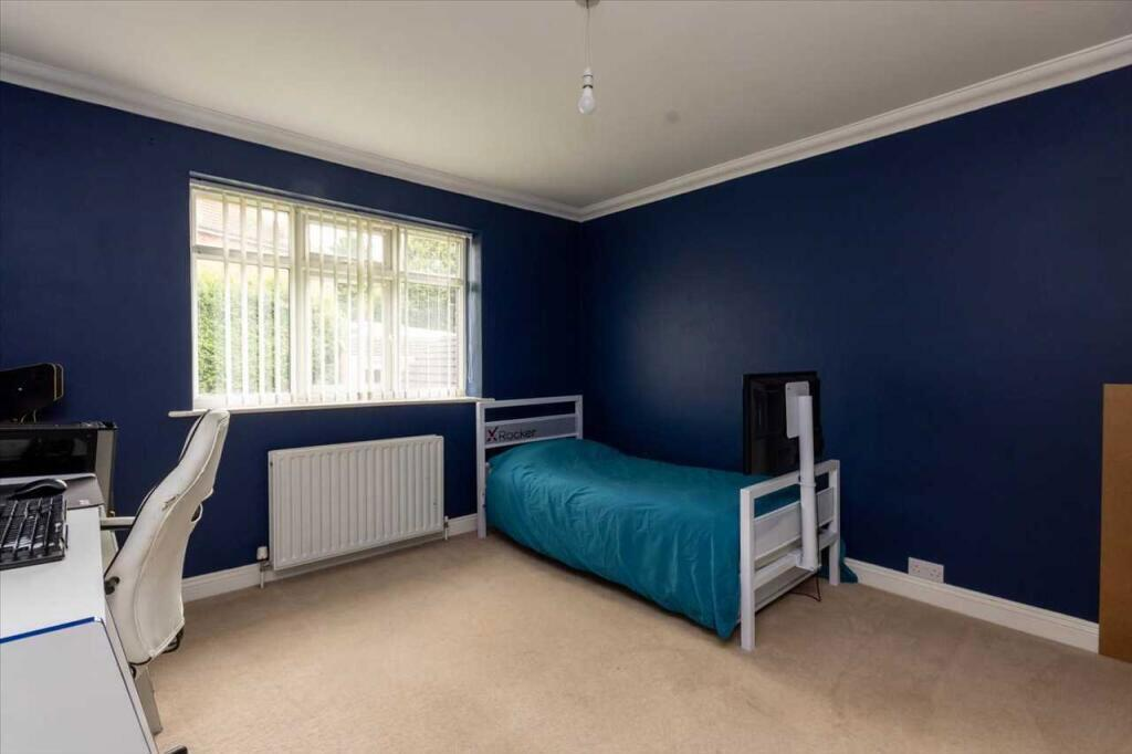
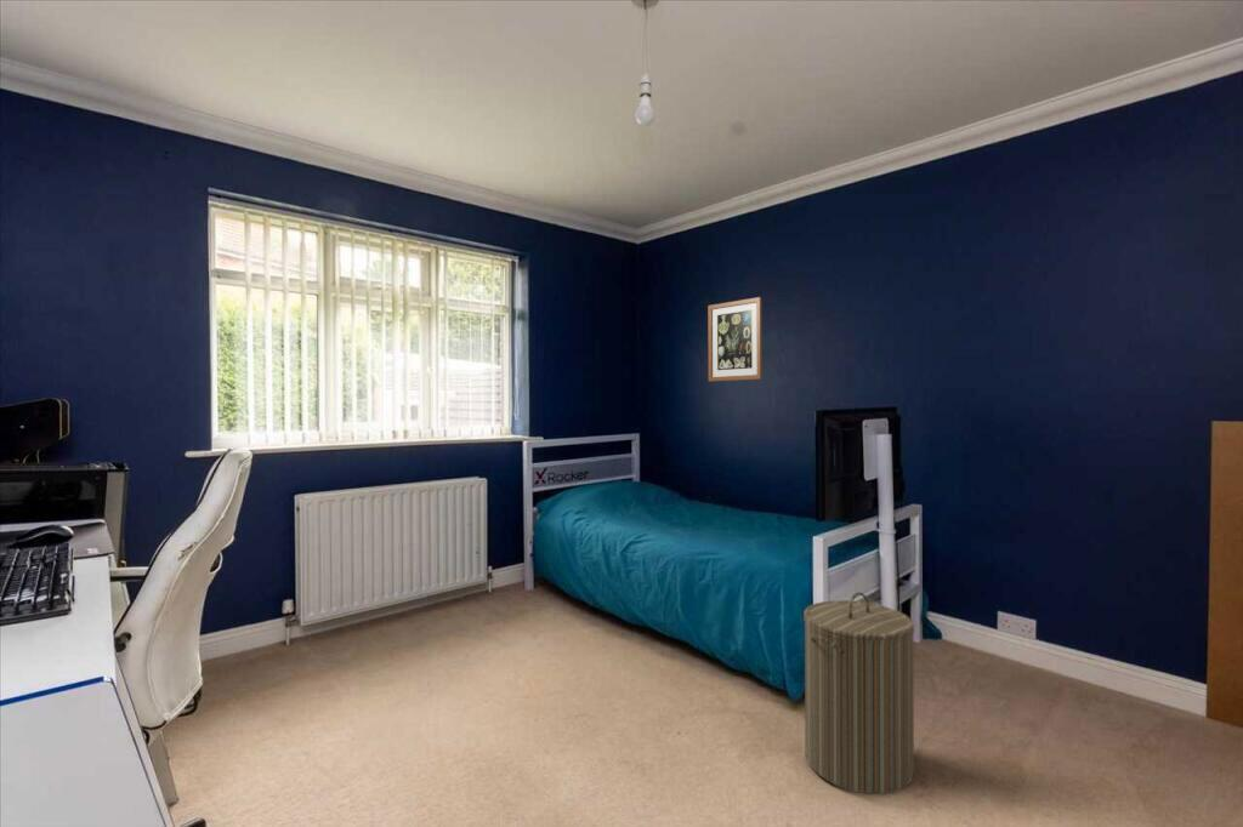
+ laundry hamper [802,591,915,795]
+ wall art [706,296,764,383]
